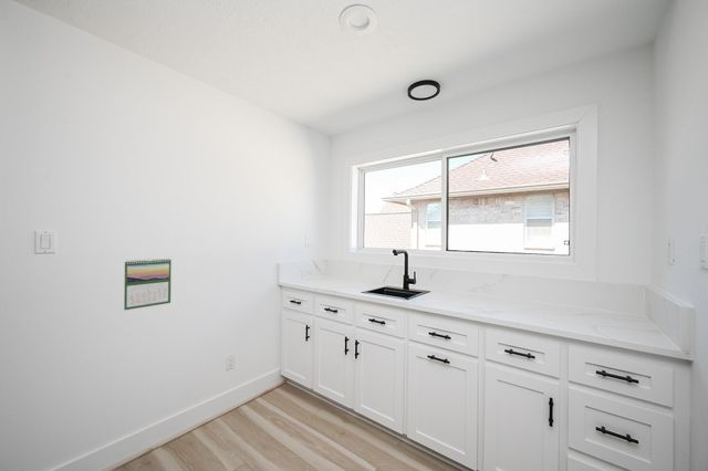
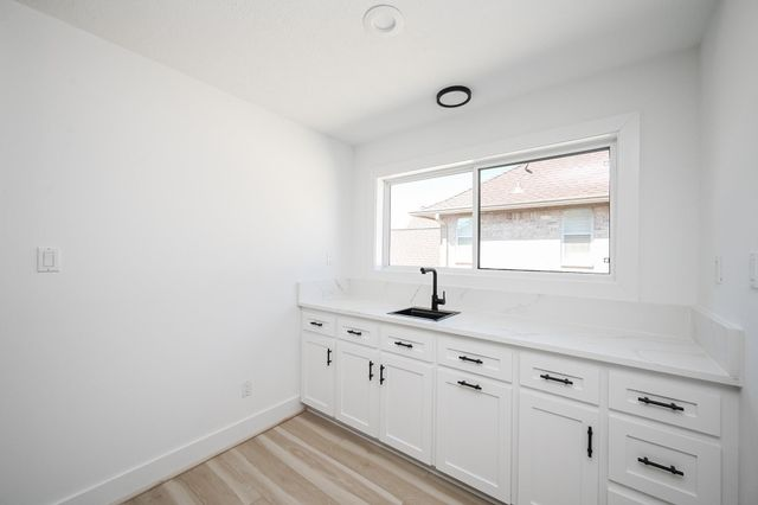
- calendar [123,258,173,311]
